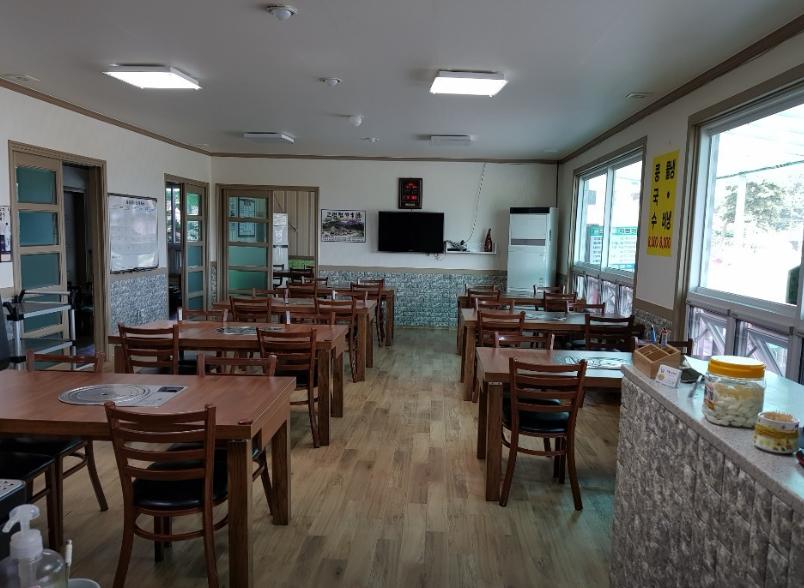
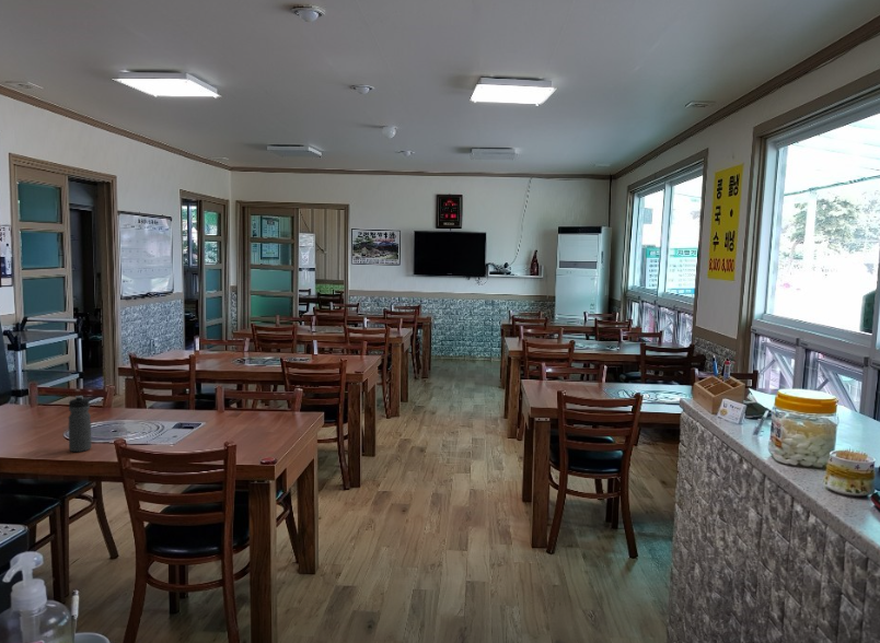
+ water bottle [67,395,92,453]
